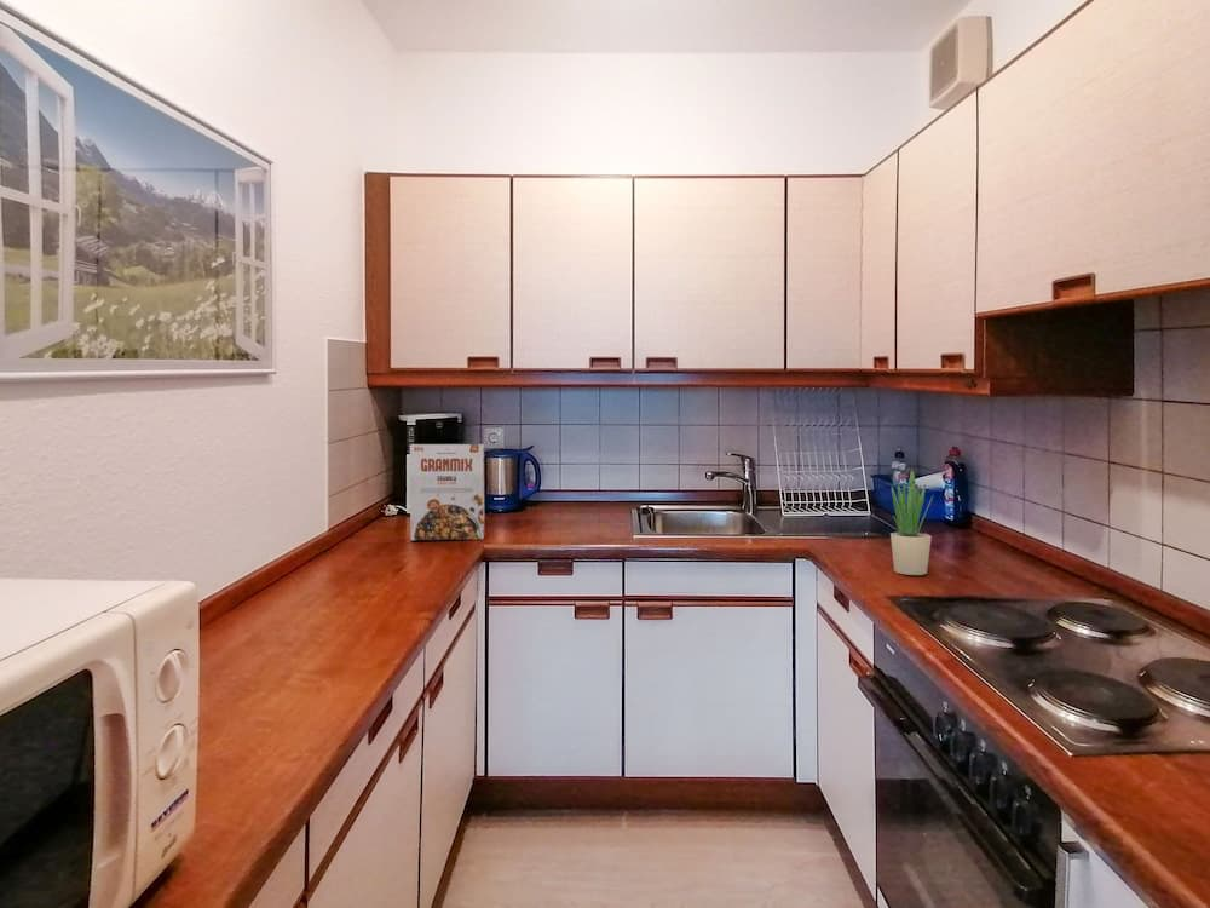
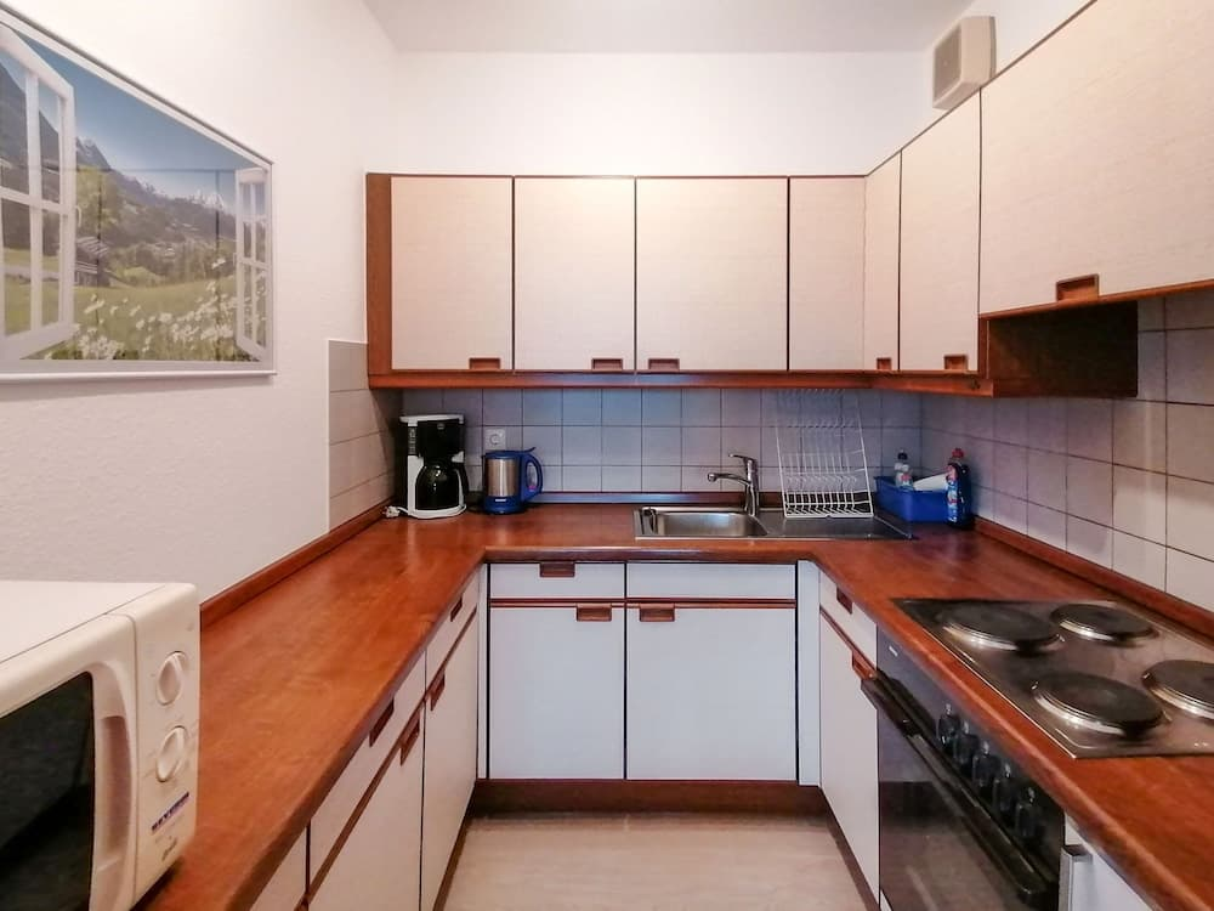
- cereal box [409,443,485,541]
- potted plant [889,466,935,576]
